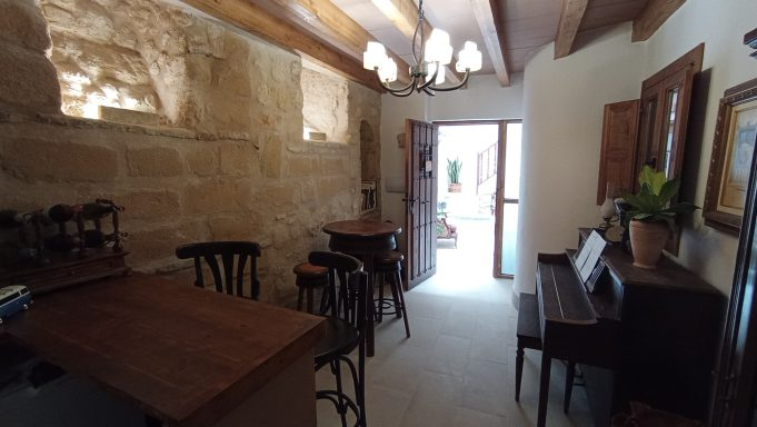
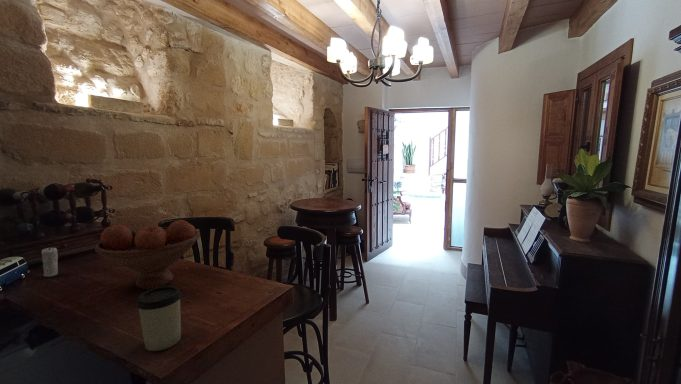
+ cup [135,285,182,352]
+ fruit bowl [94,219,201,290]
+ candle [41,243,59,278]
